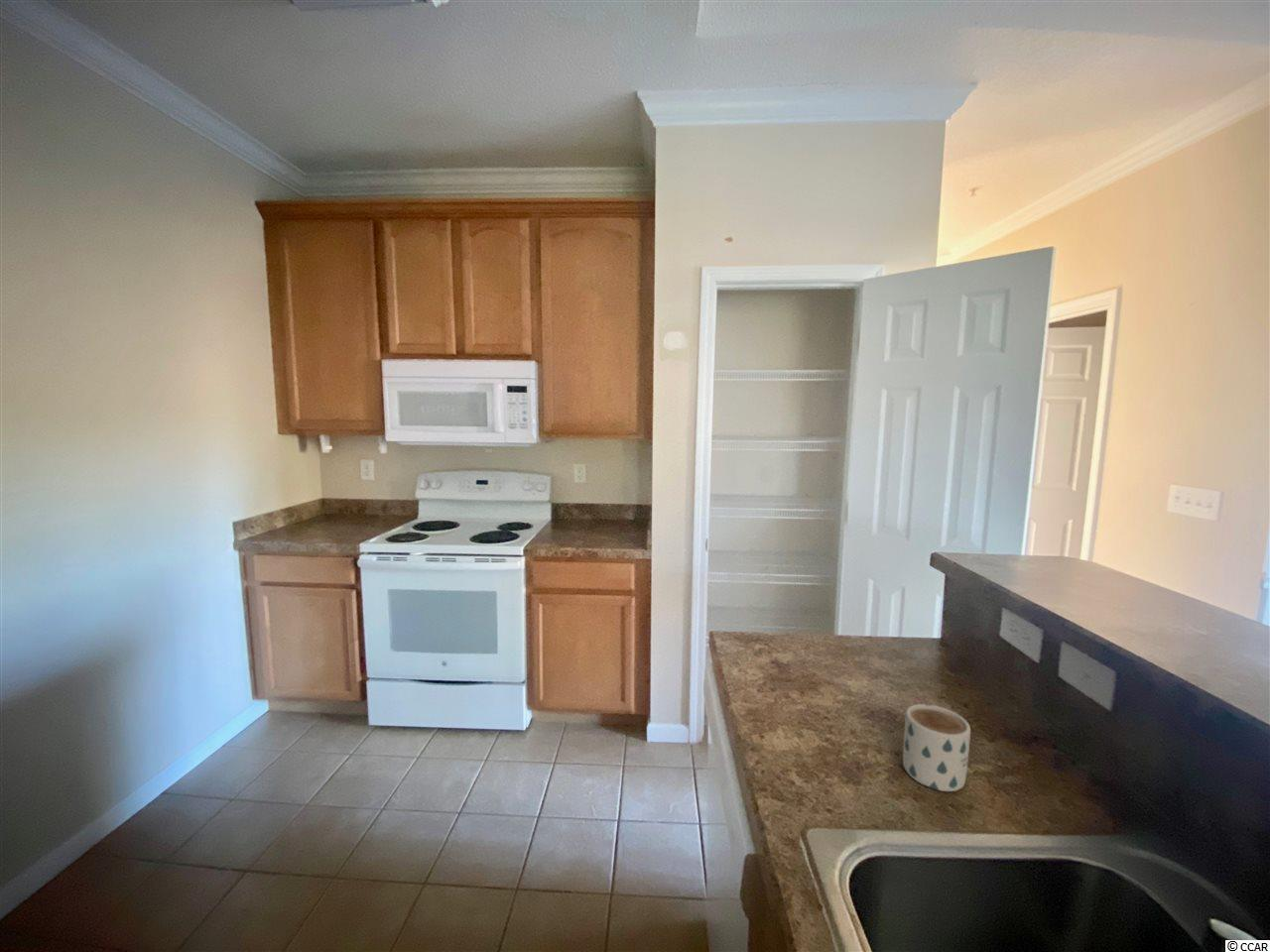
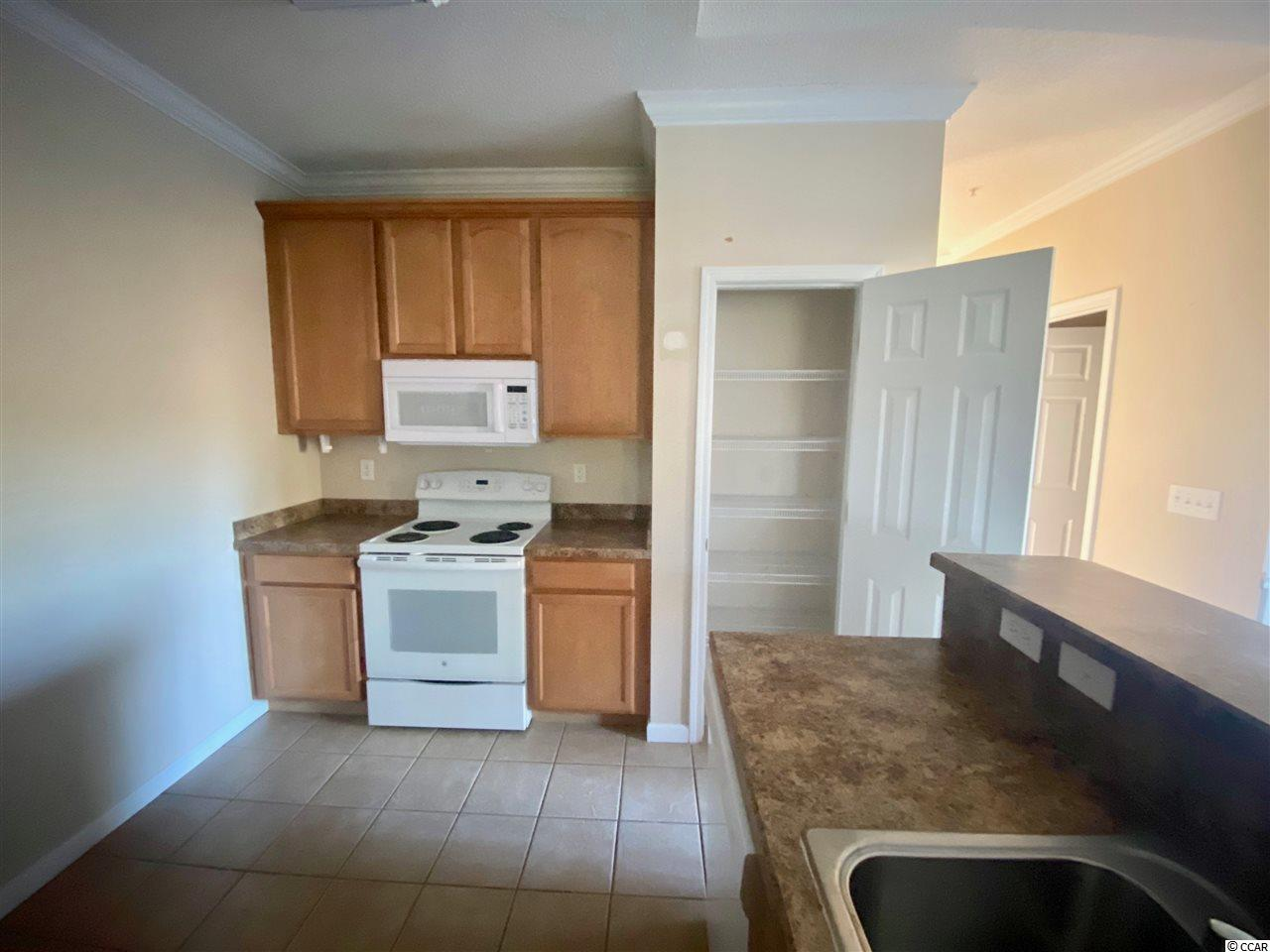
- mug [902,703,971,792]
